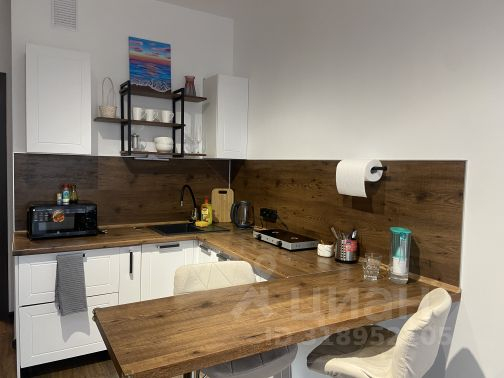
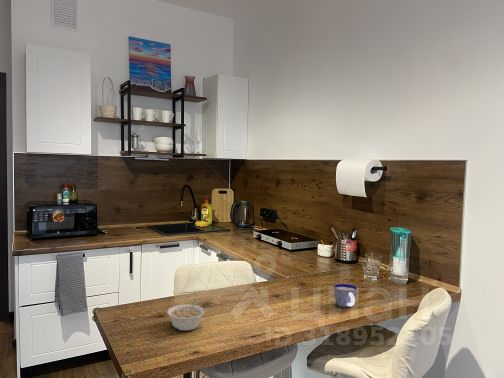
+ cup [333,283,358,308]
+ legume [166,298,206,332]
